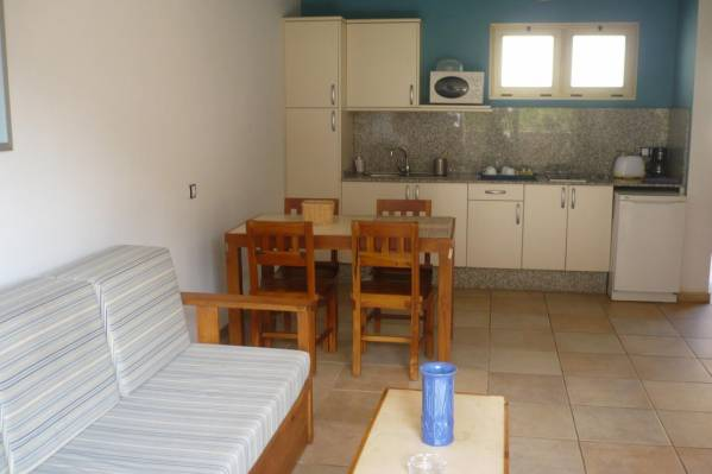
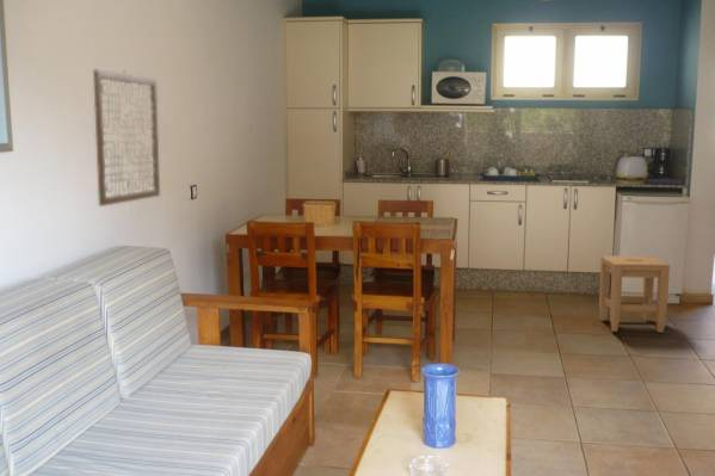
+ wall art [92,69,161,208]
+ stool [598,255,671,334]
